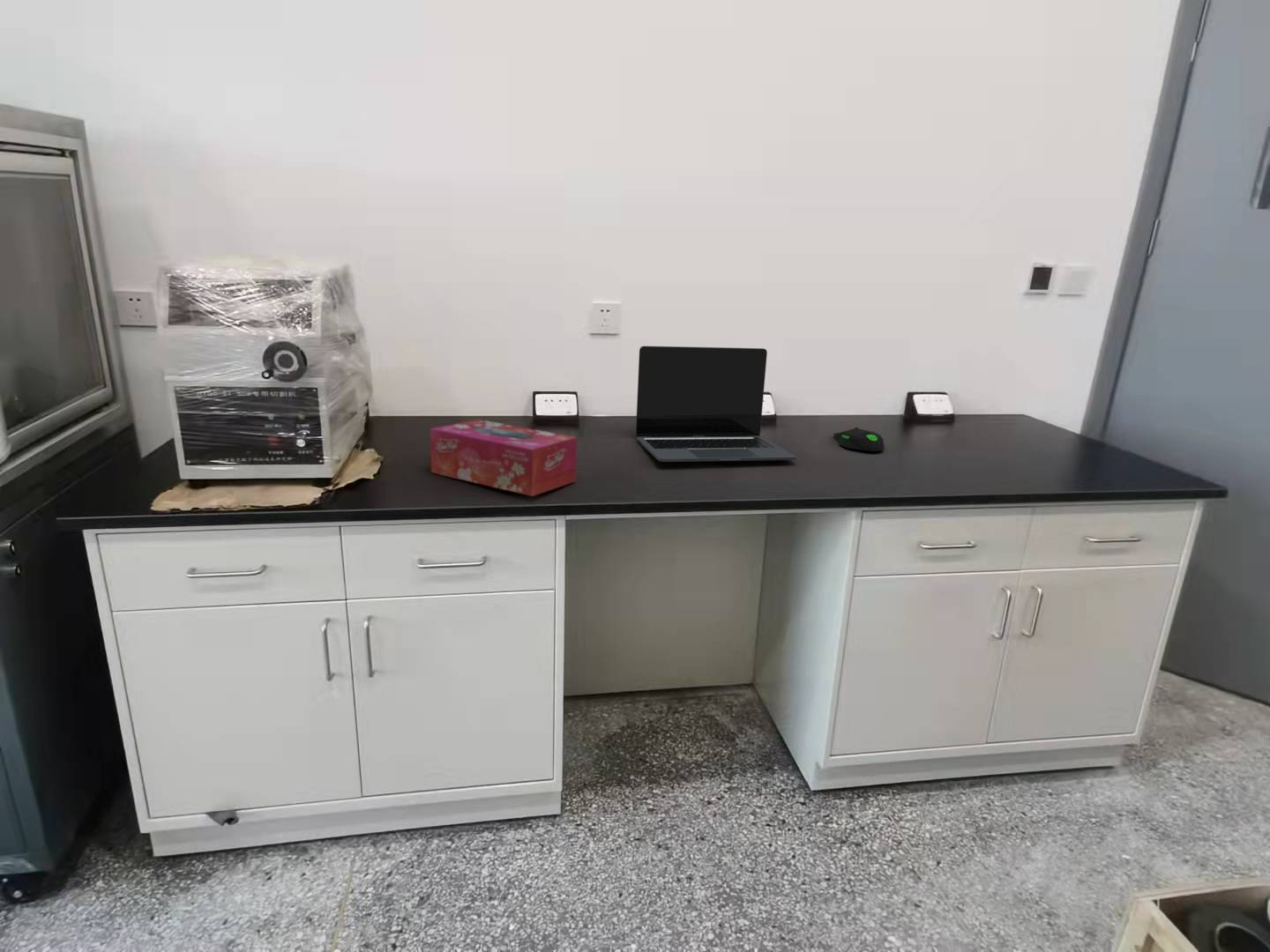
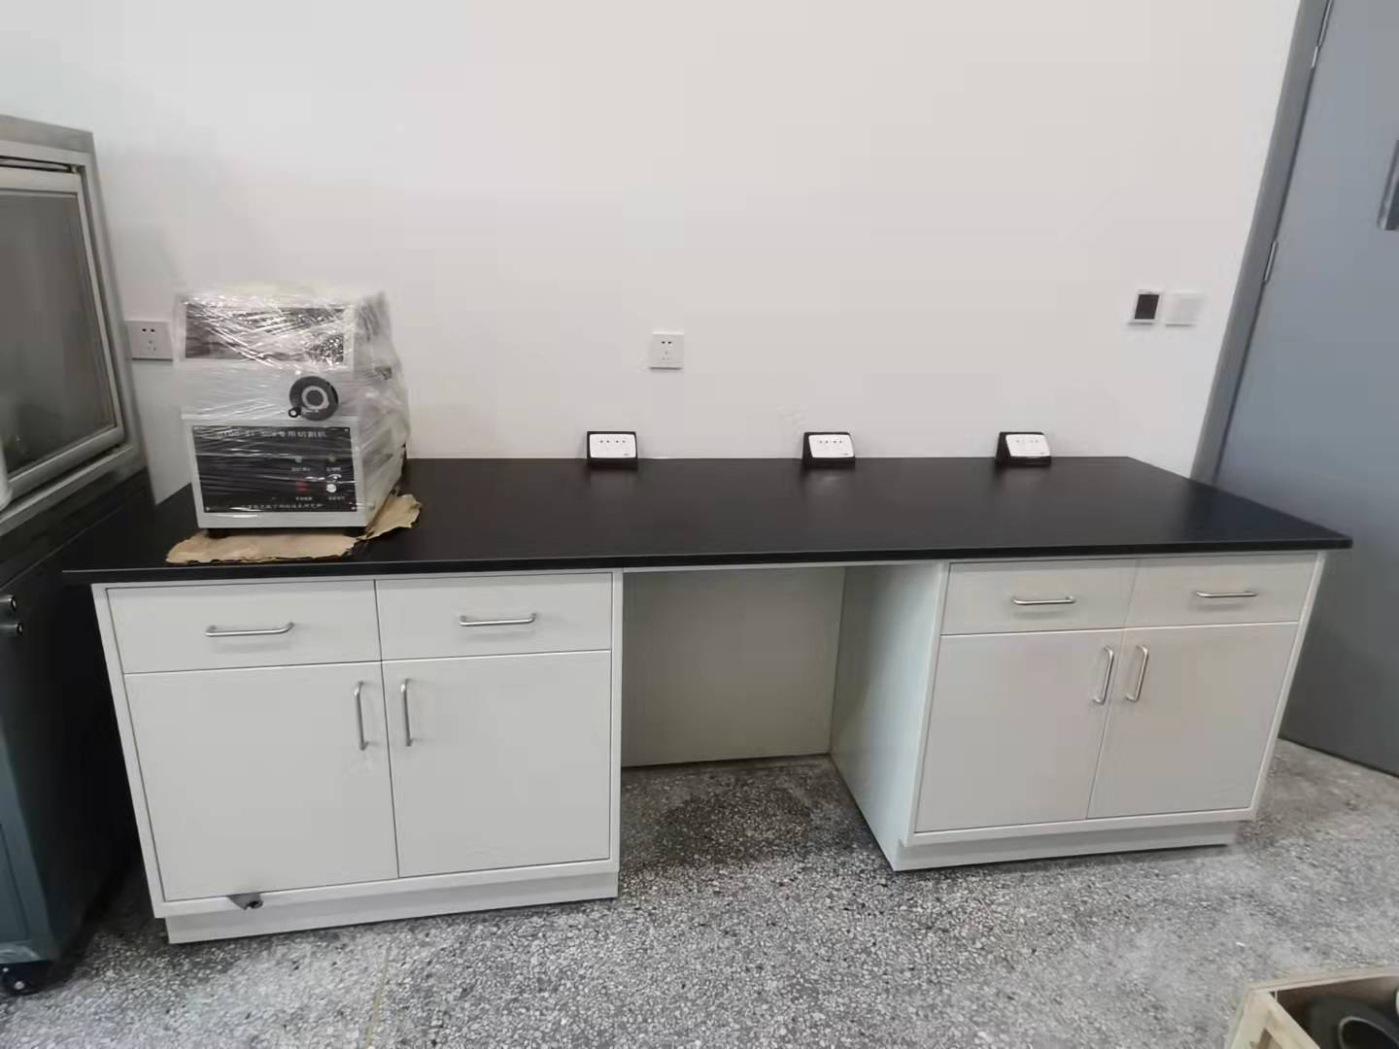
- tissue box [430,419,578,497]
- laptop [635,346,797,463]
- computer mouse [833,427,885,452]
